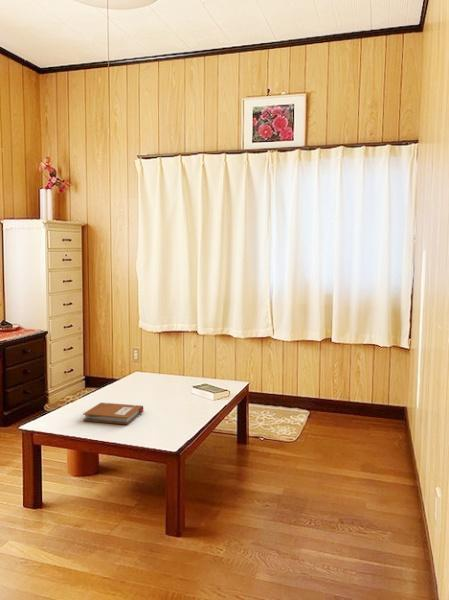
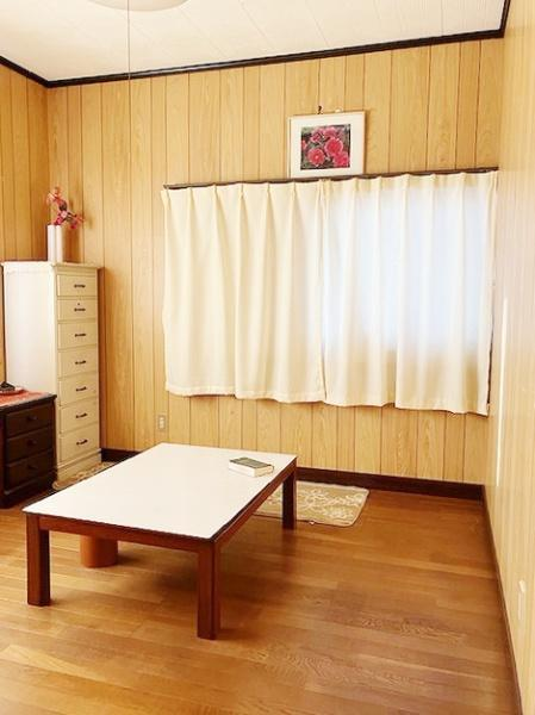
- notebook [82,402,145,425]
